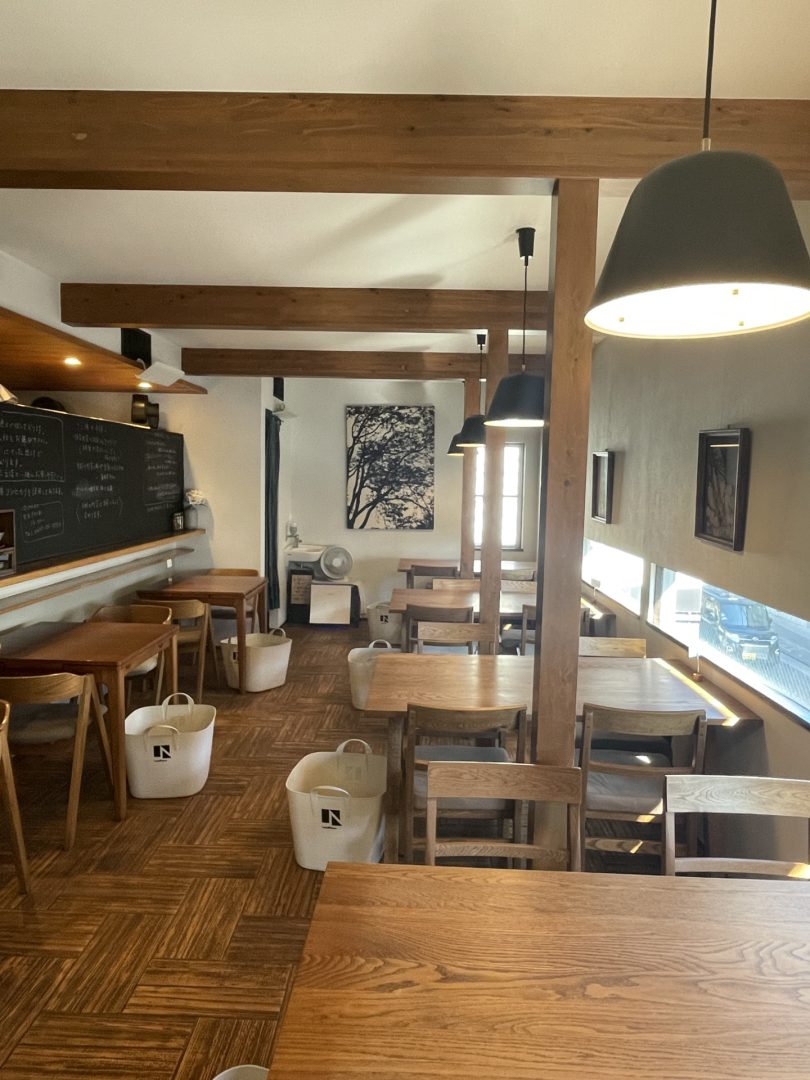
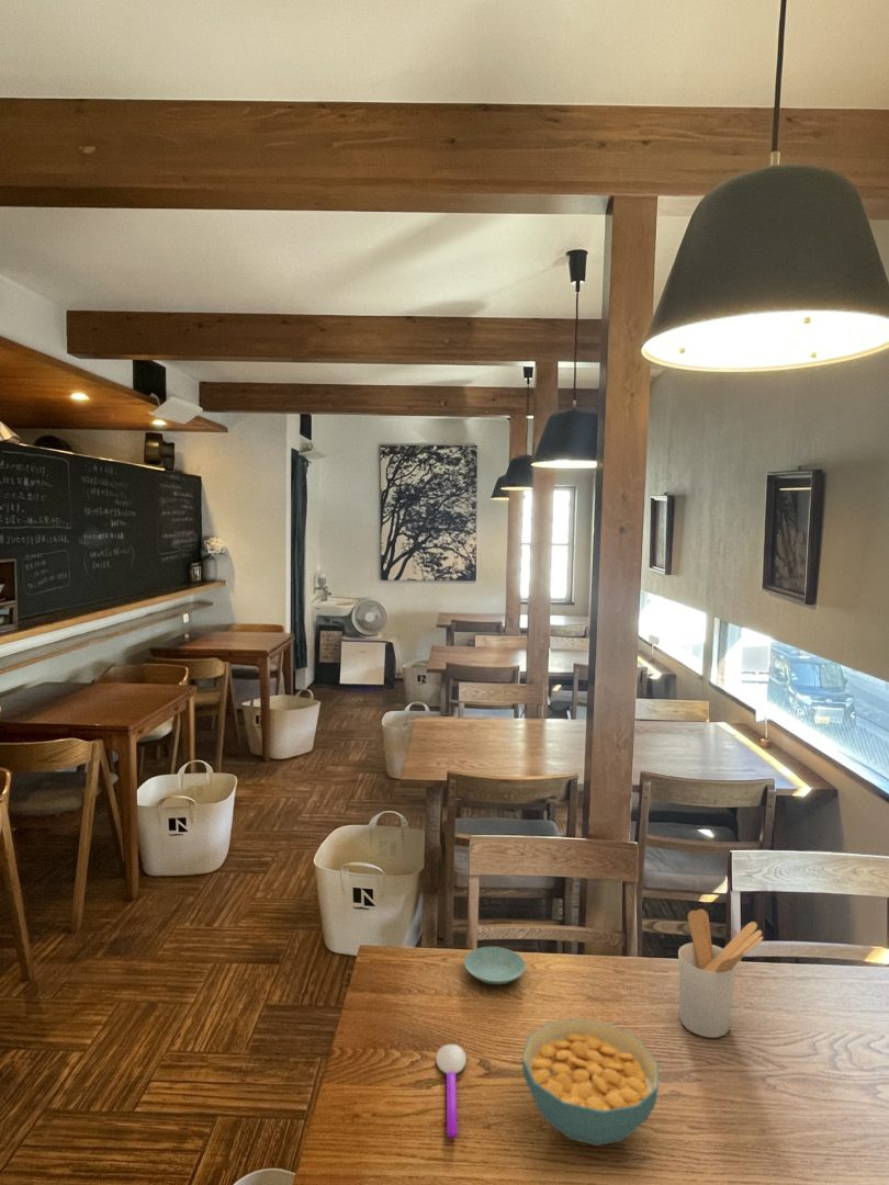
+ saucer [463,946,527,985]
+ spoon [435,1043,468,1139]
+ cereal bowl [520,1017,660,1147]
+ utensil holder [677,909,764,1039]
